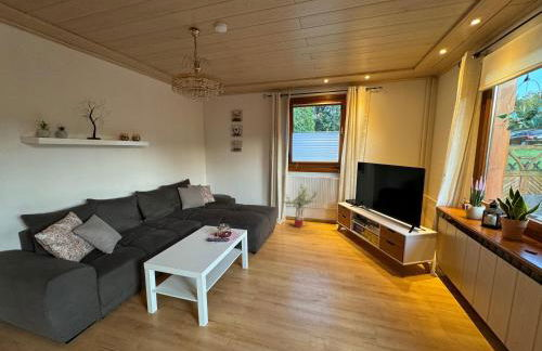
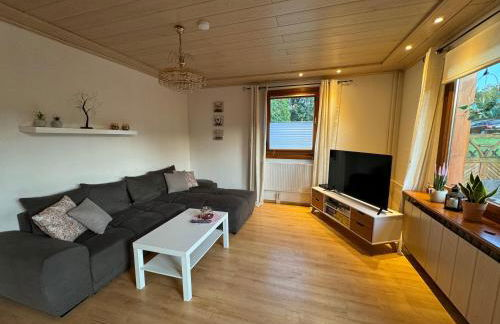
- potted tree [282,183,319,229]
